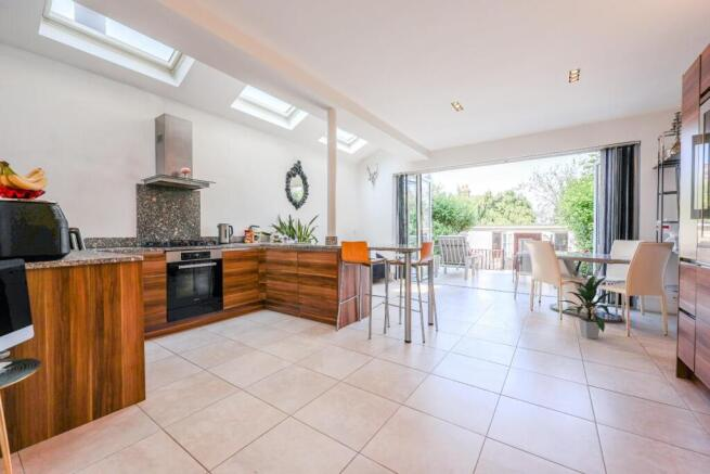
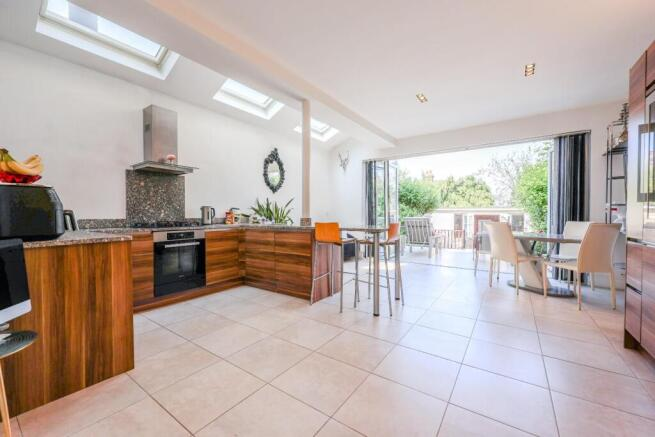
- indoor plant [558,273,620,340]
